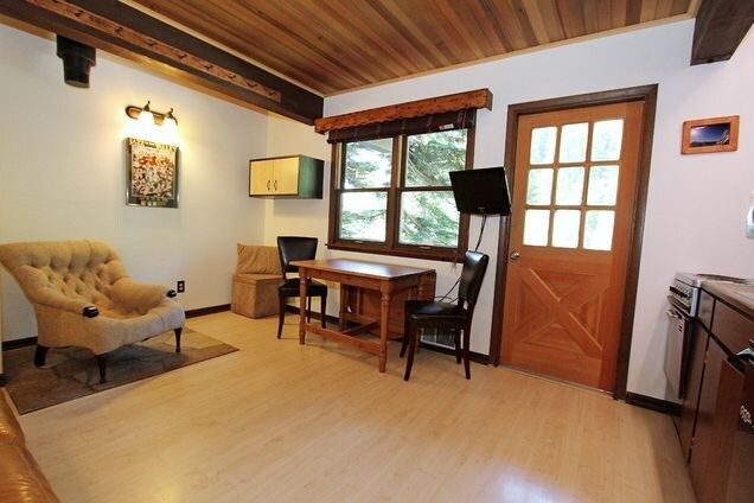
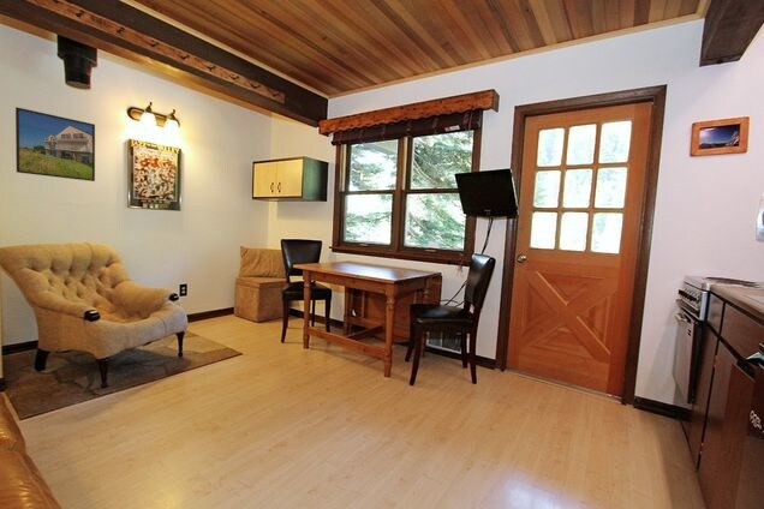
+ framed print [14,106,96,182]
